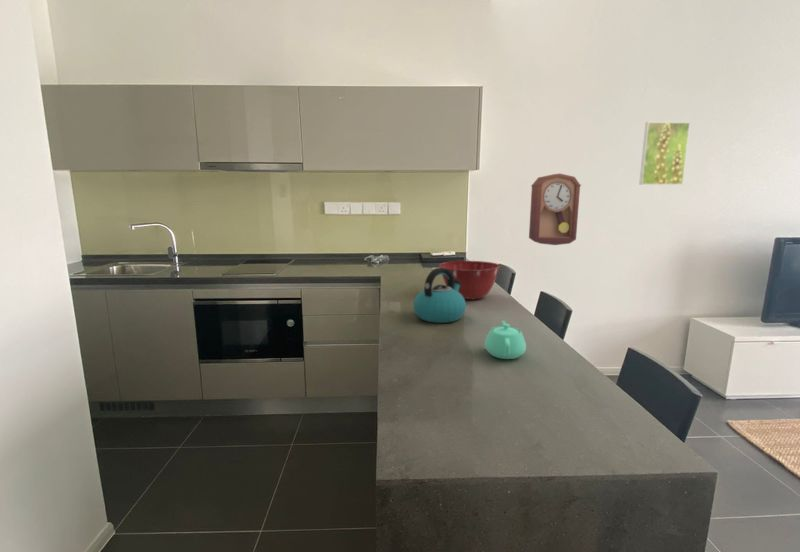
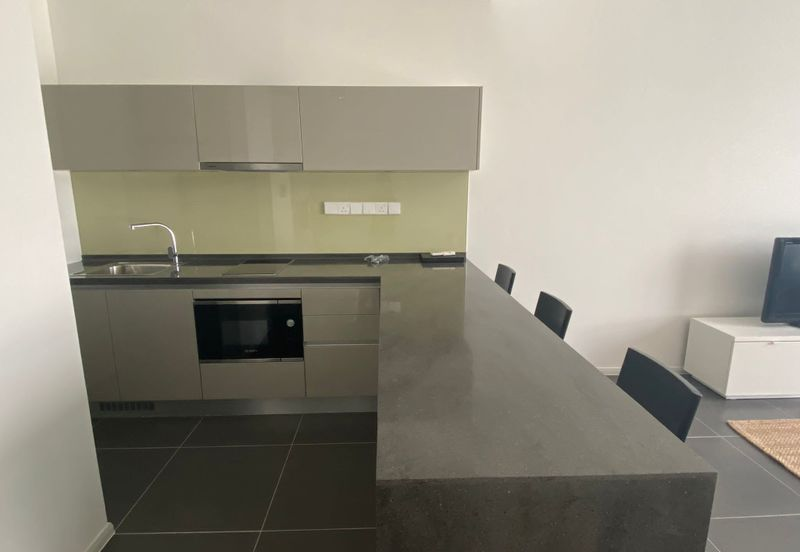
- pendulum clock [528,173,582,246]
- kettle [412,267,467,324]
- mixing bowl [438,260,501,300]
- teapot [484,320,527,360]
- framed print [638,121,691,186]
